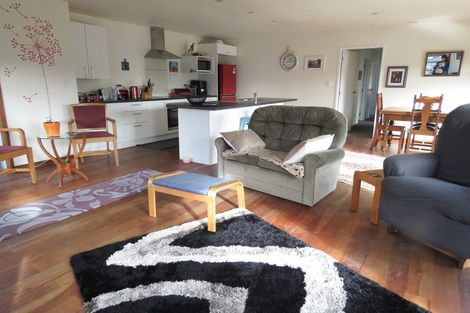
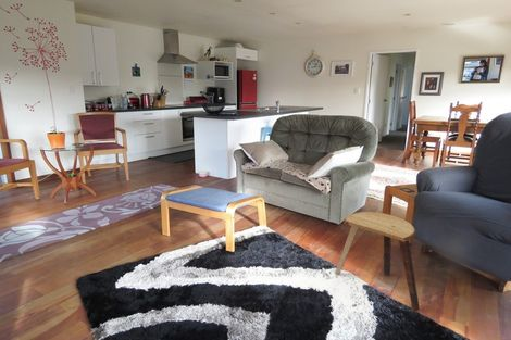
+ stool [334,211,421,312]
